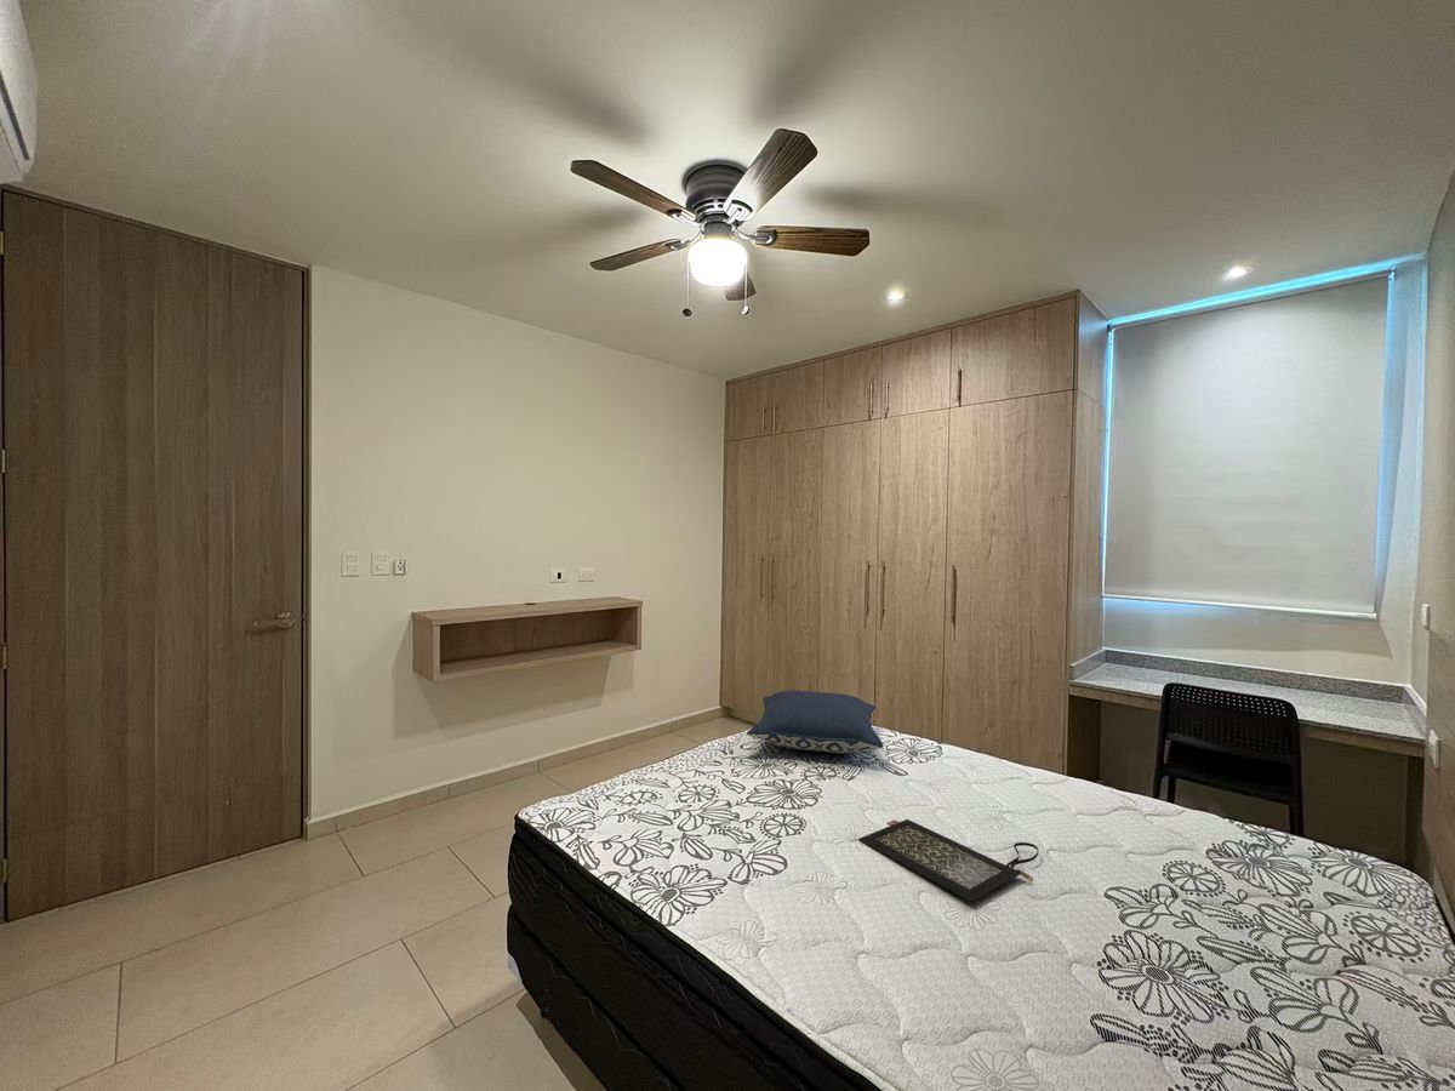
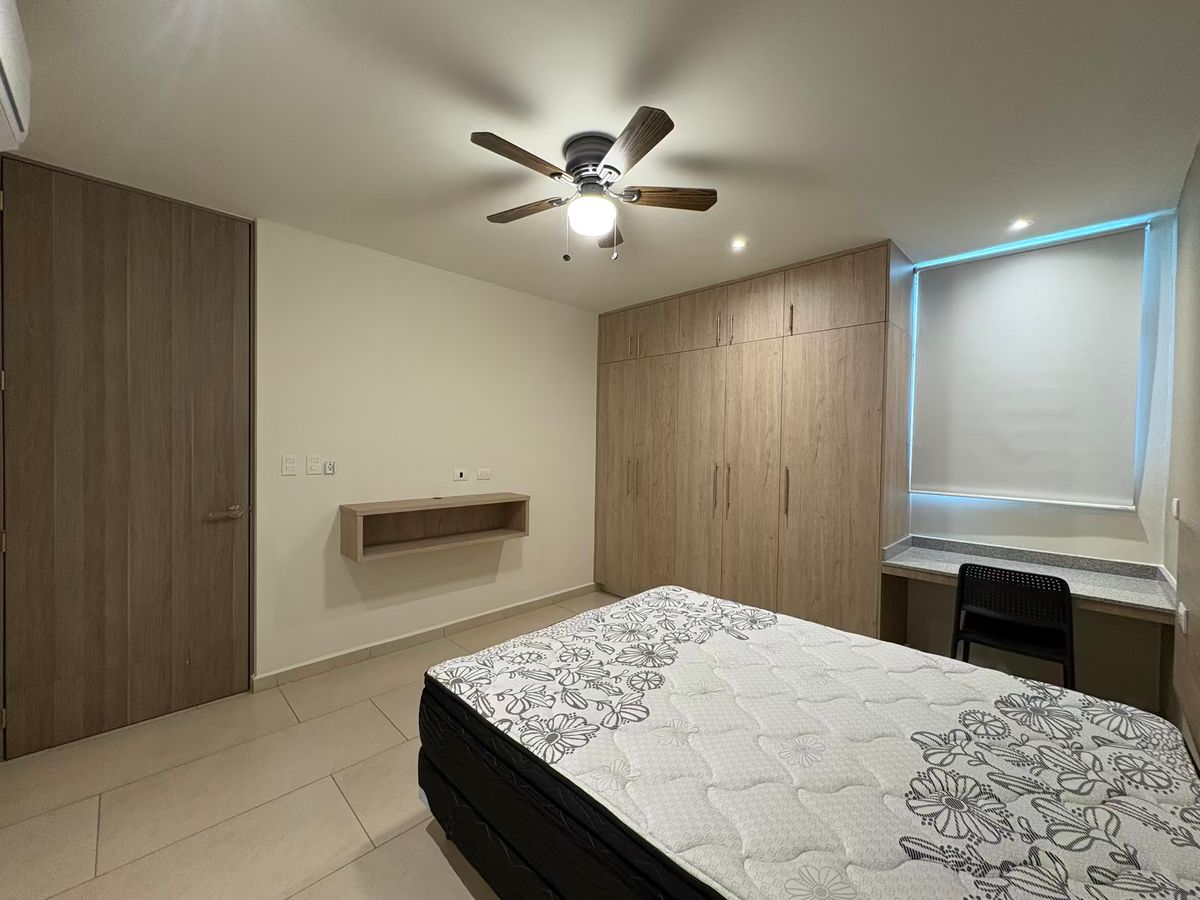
- pillow [746,689,884,754]
- clutch bag [857,818,1039,903]
